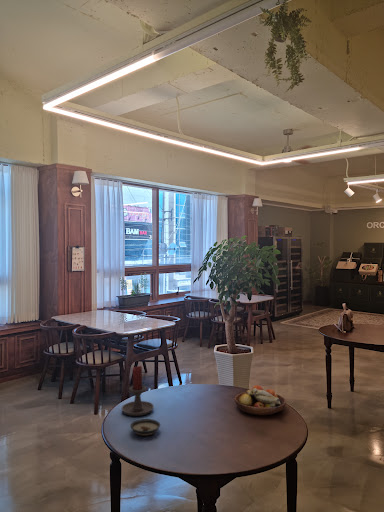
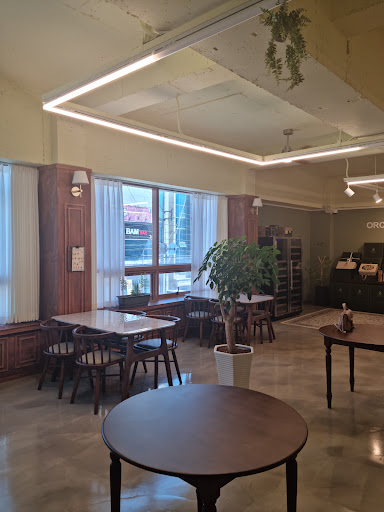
- candle holder [121,365,155,417]
- saucer [129,418,161,436]
- fruit bowl [234,384,287,416]
